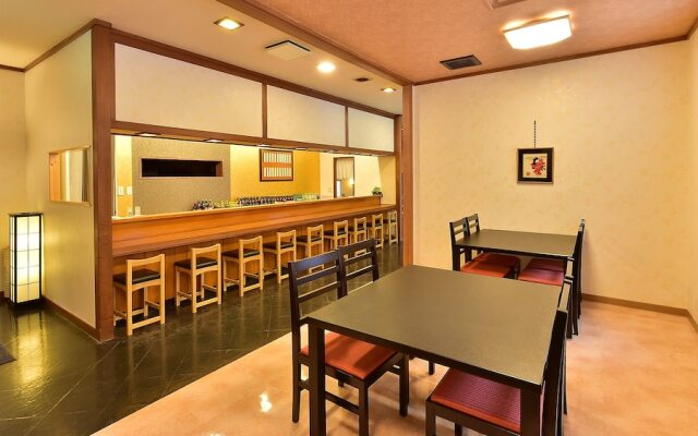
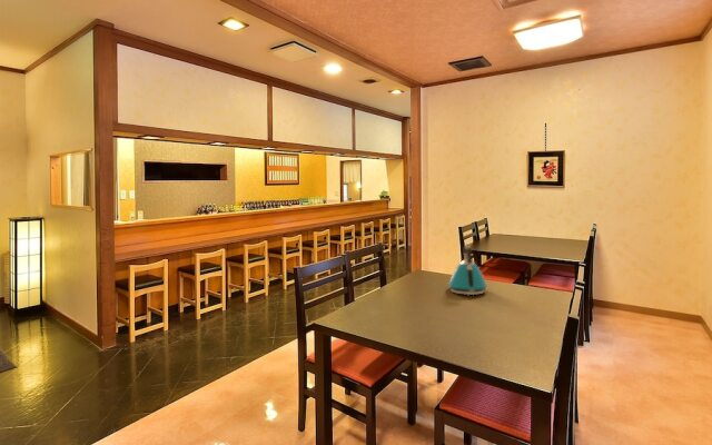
+ kettle [447,244,488,296]
